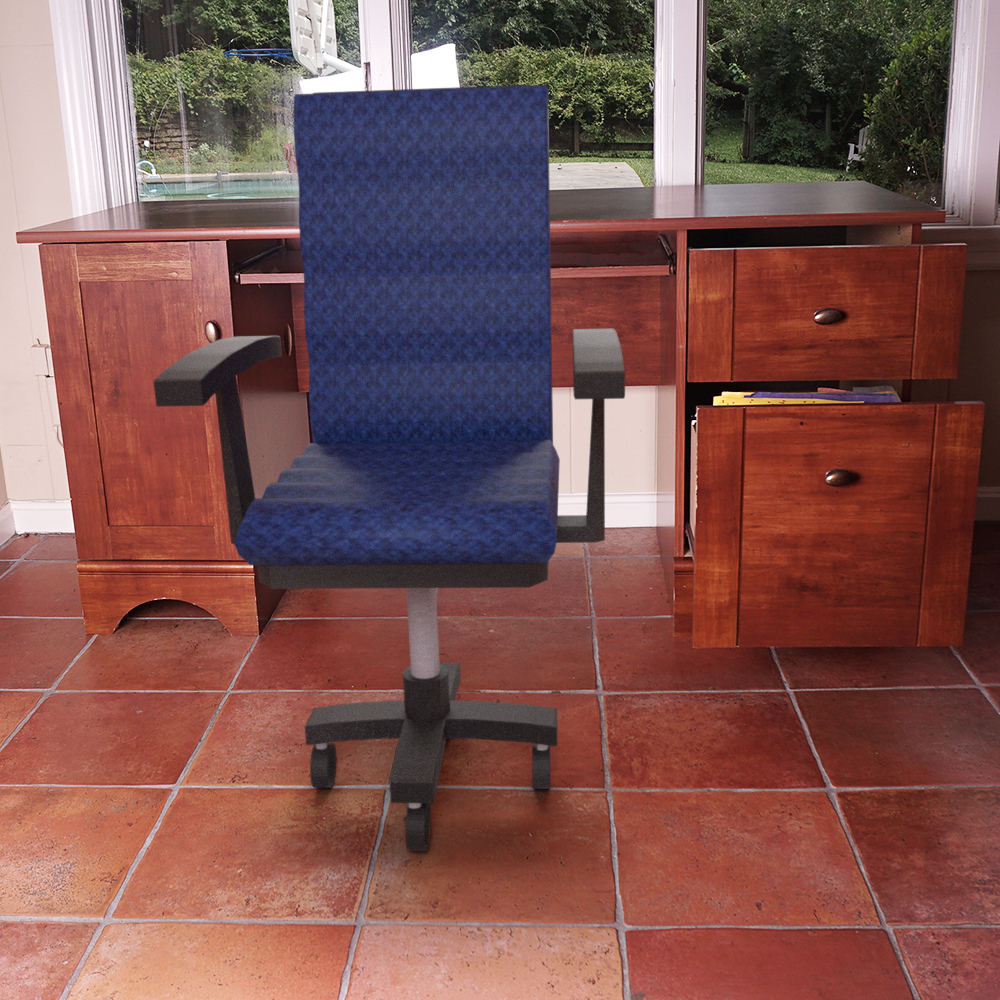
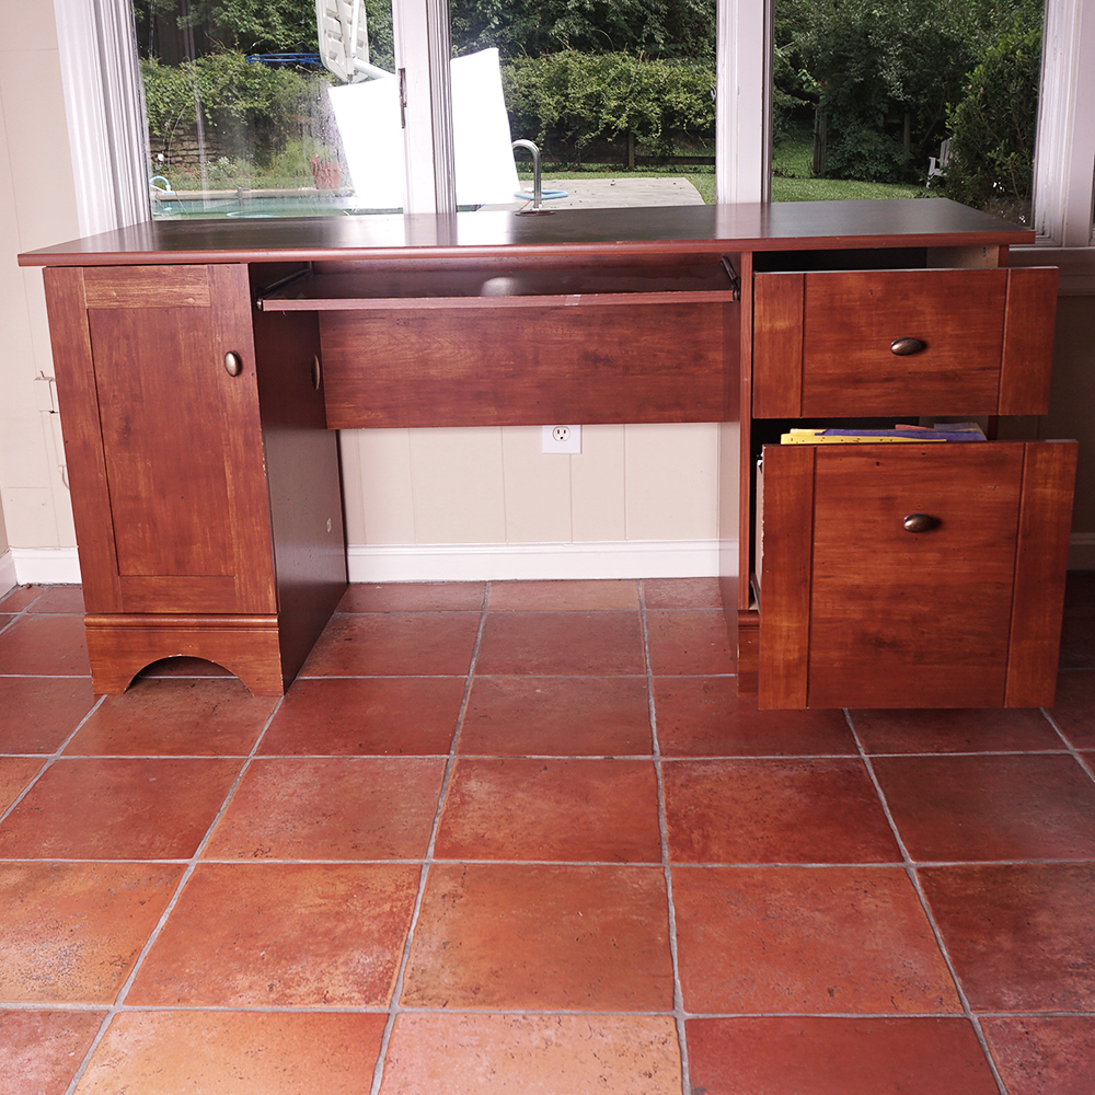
- office chair [152,84,626,852]
